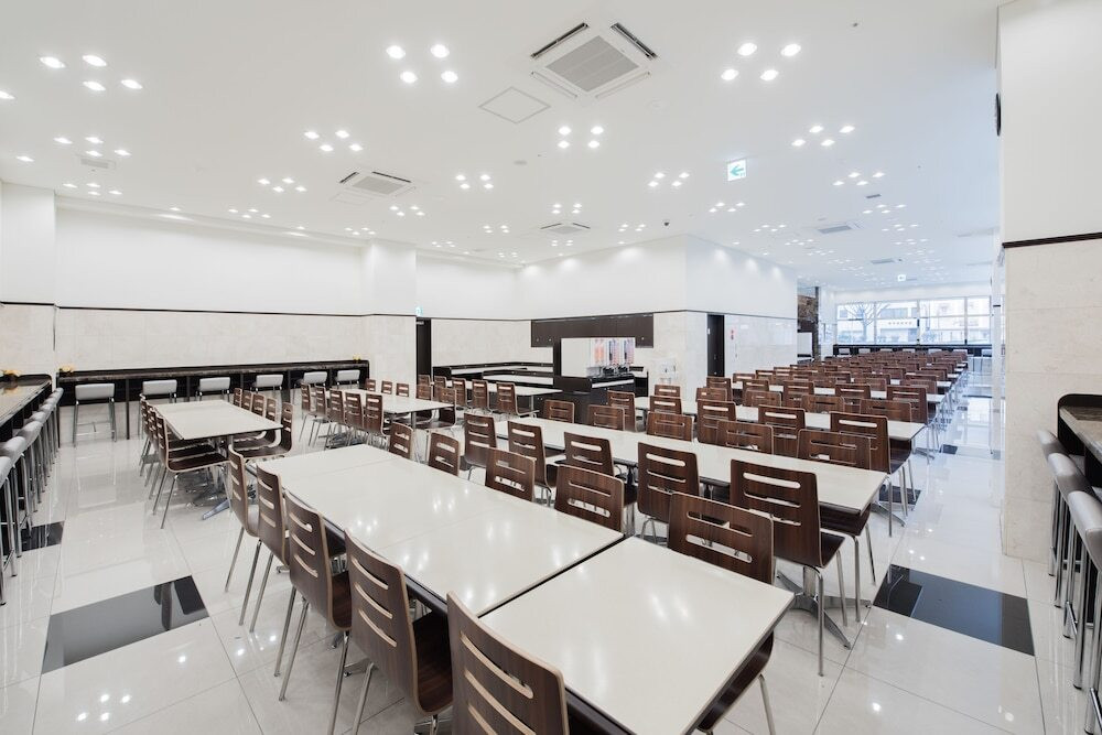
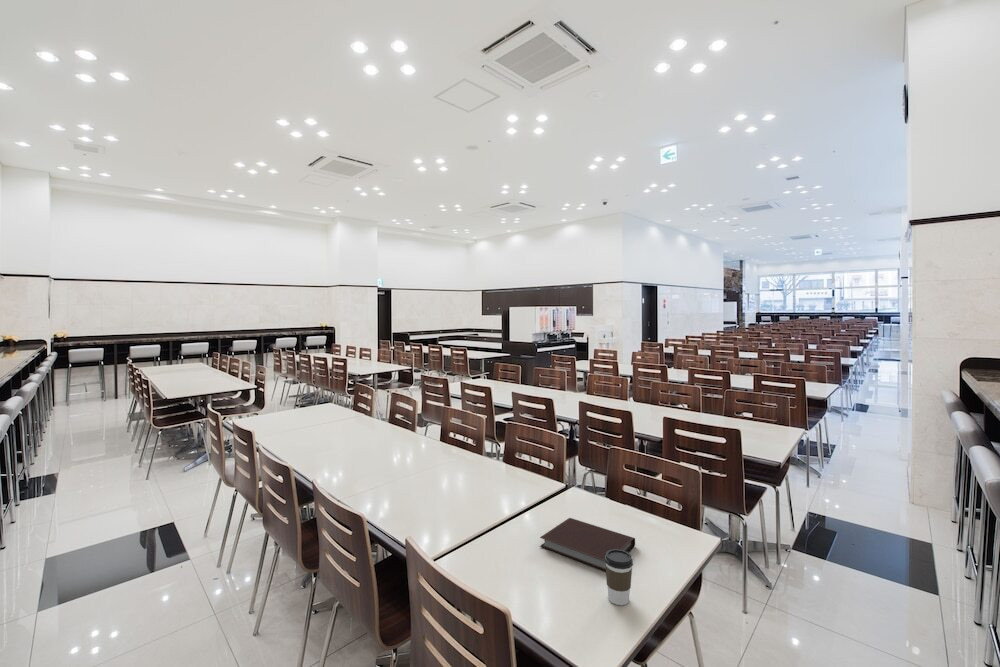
+ notebook [539,517,636,572]
+ coffee cup [605,549,634,606]
